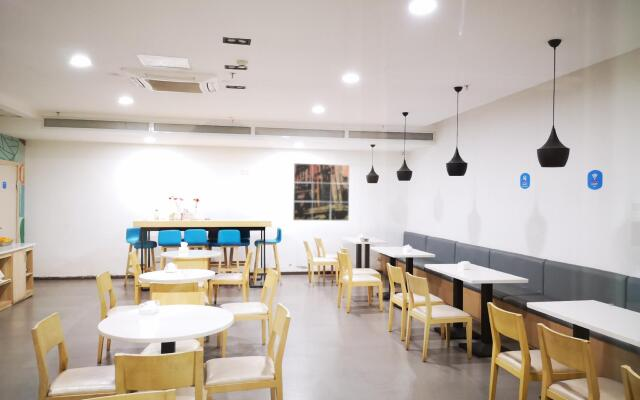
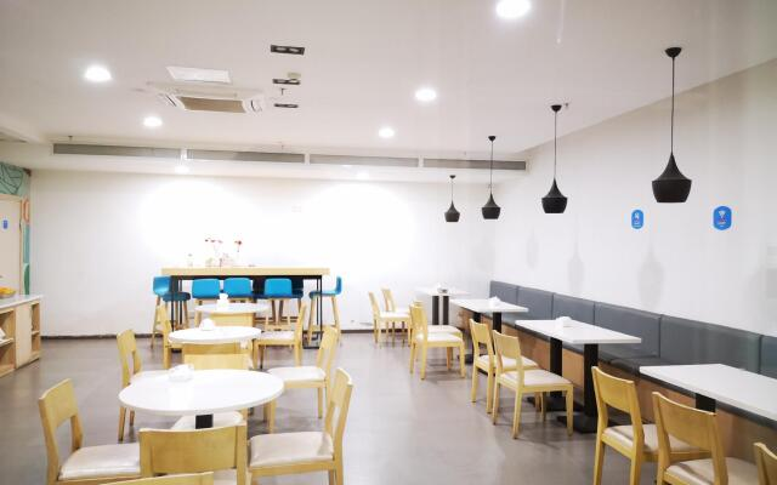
- wall art [293,163,350,221]
